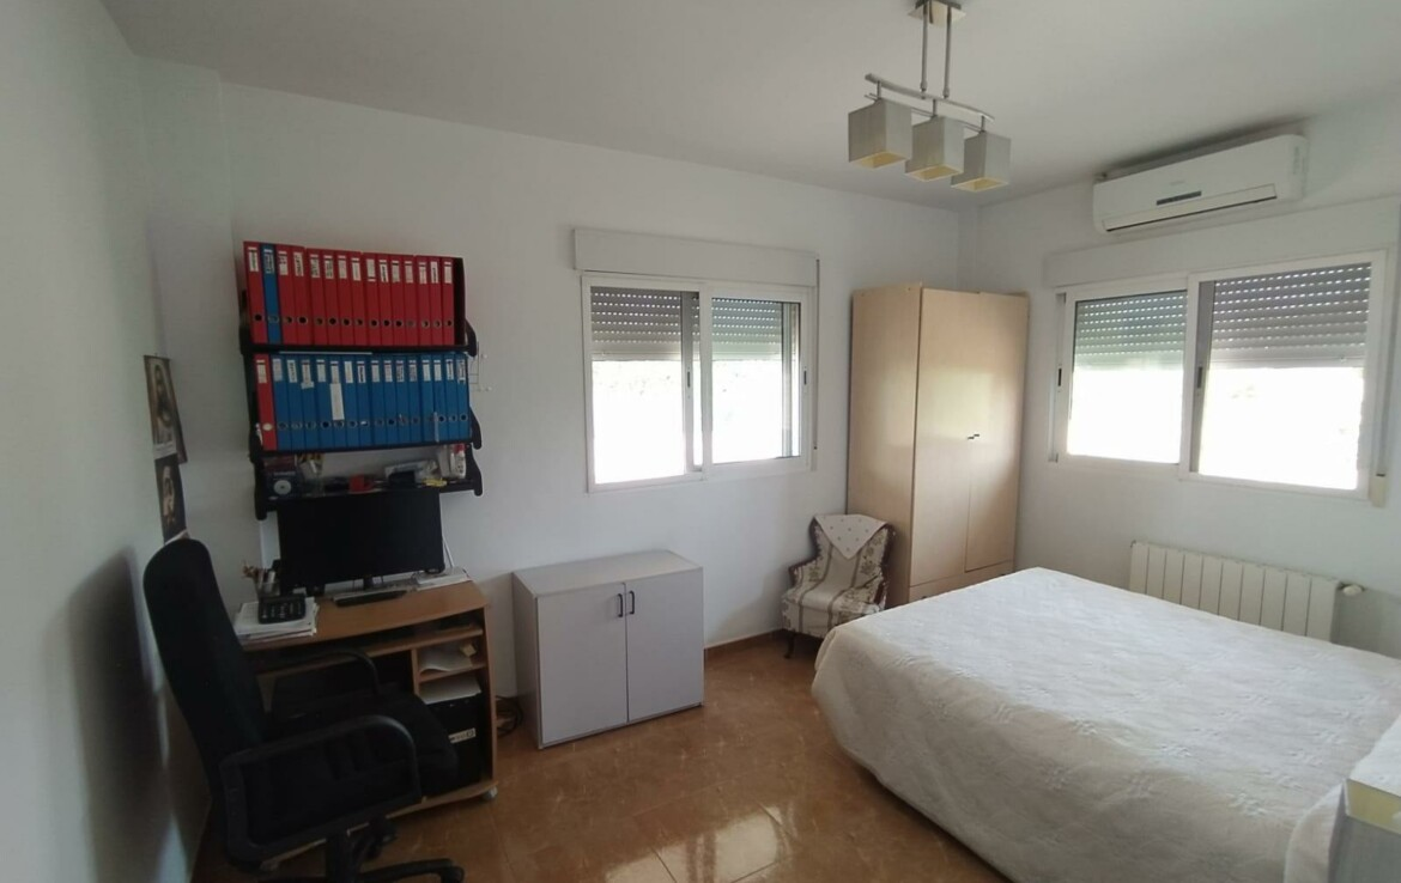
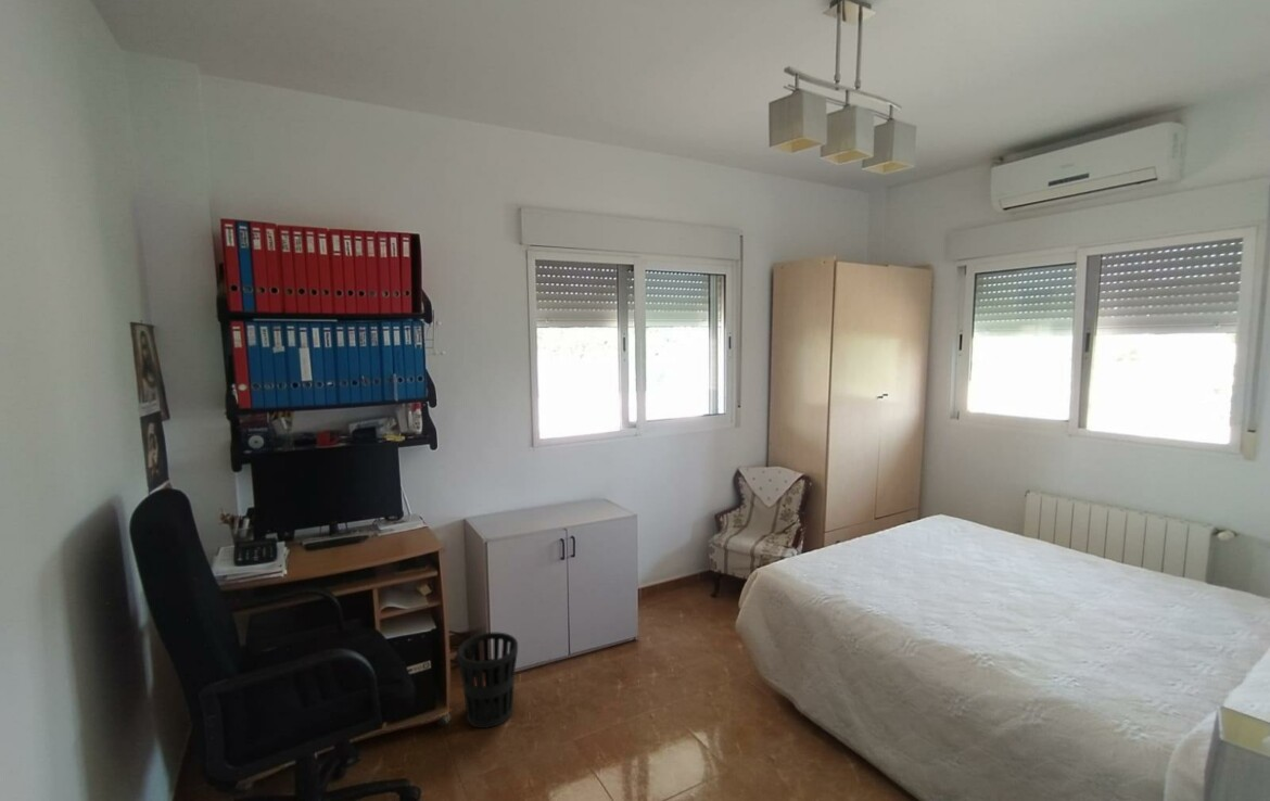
+ wastebasket [456,632,519,729]
